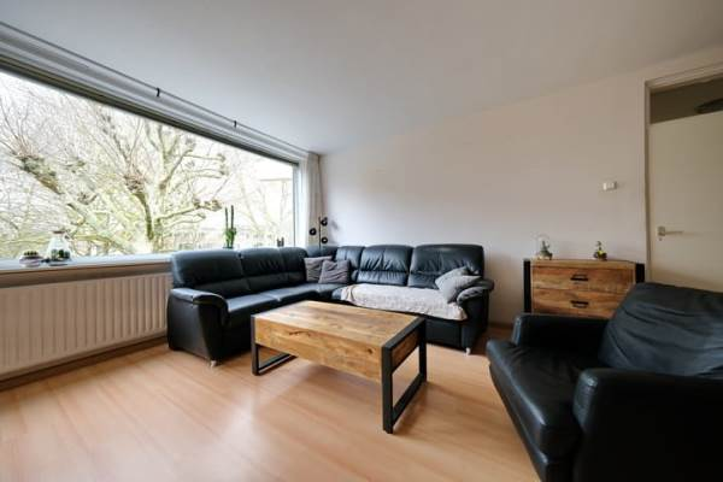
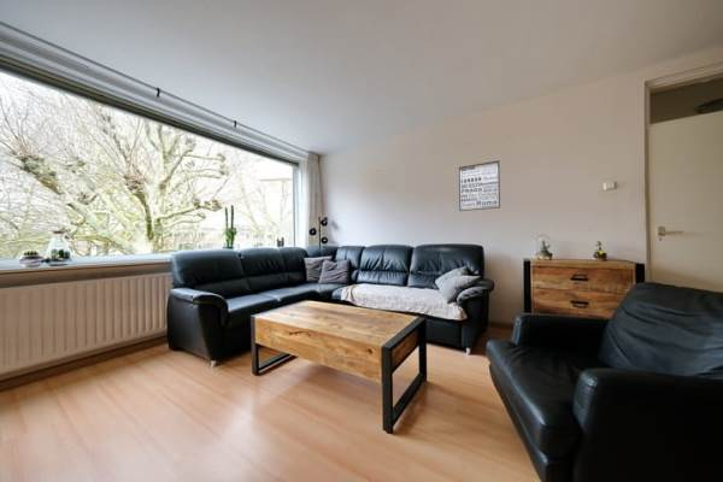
+ wall art [458,159,501,212]
